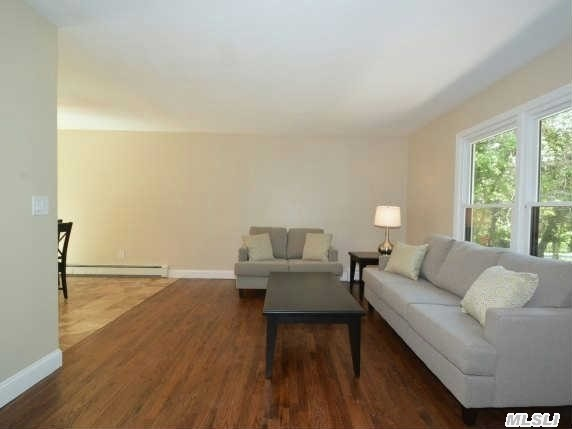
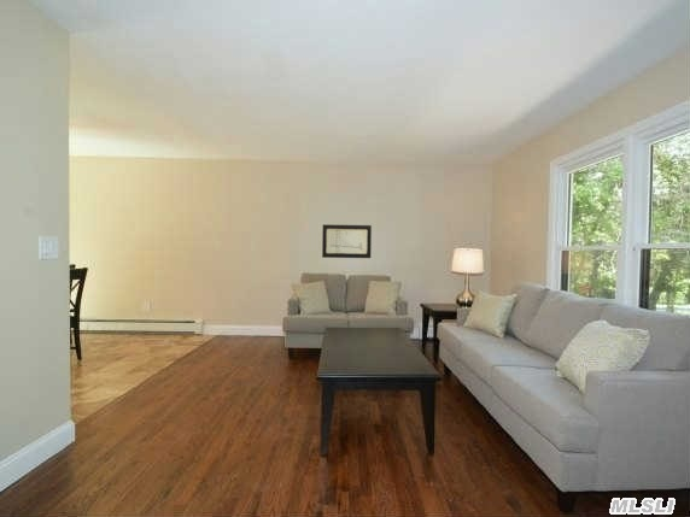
+ wall art [321,223,373,259]
